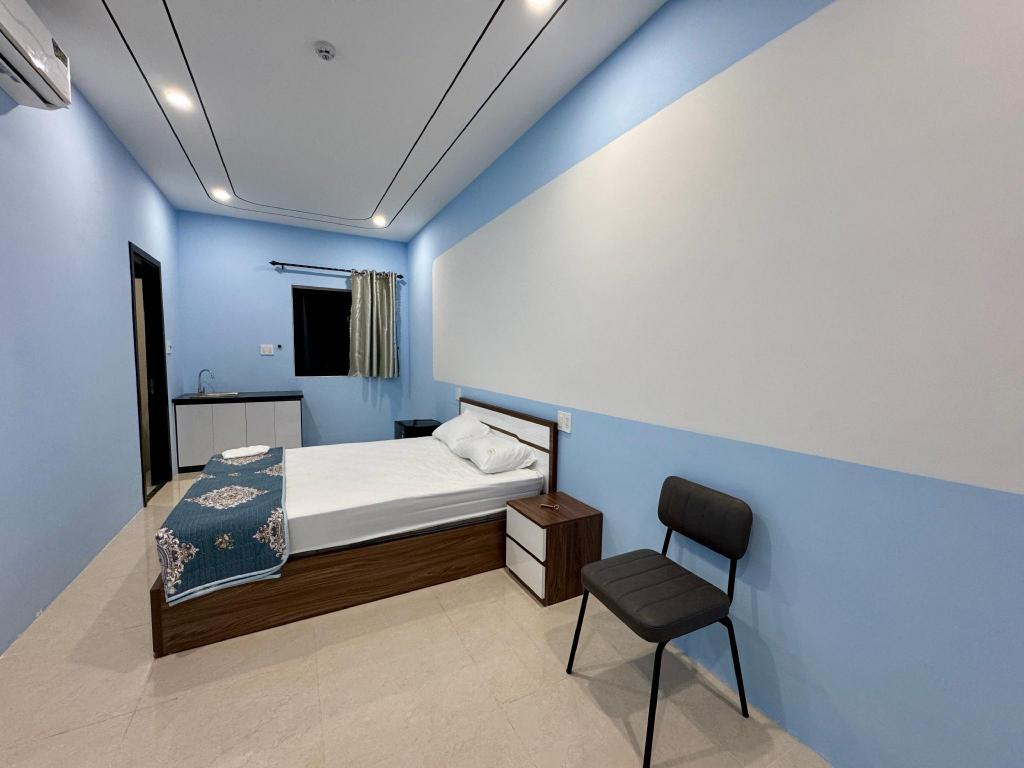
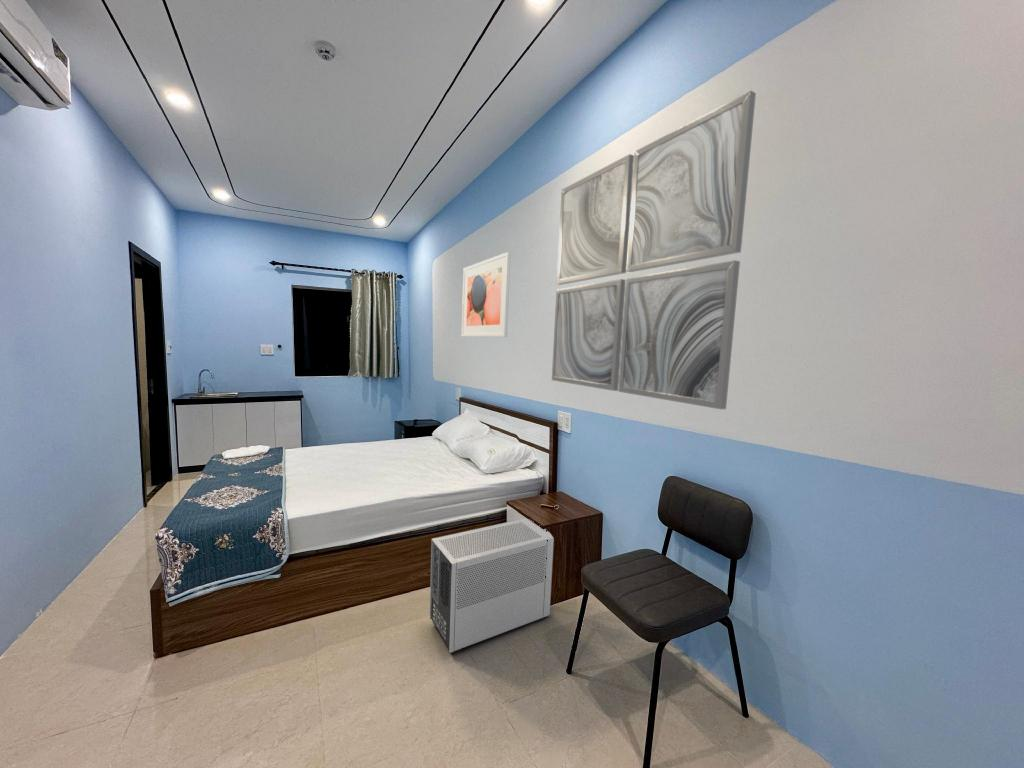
+ wall art [551,90,757,410]
+ air purifier [429,518,555,655]
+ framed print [461,251,512,338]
